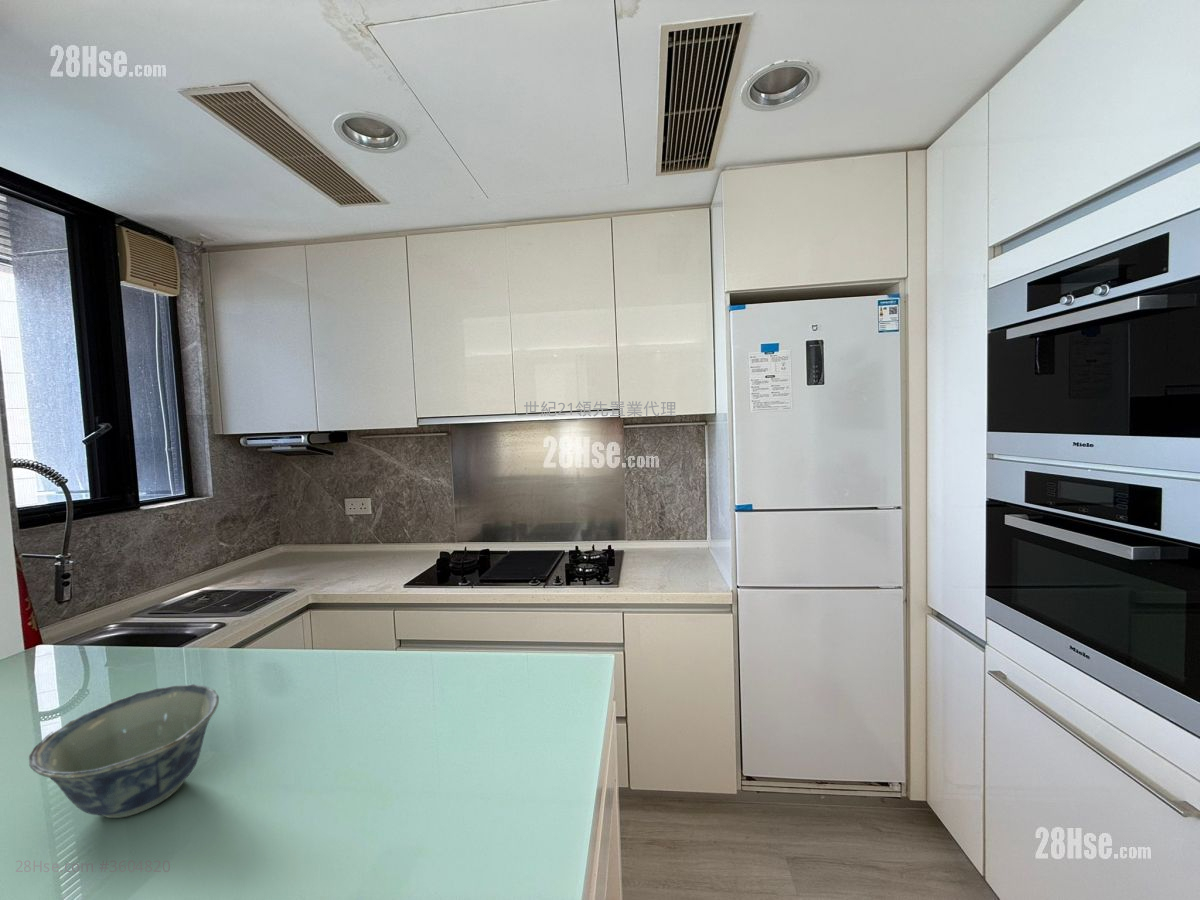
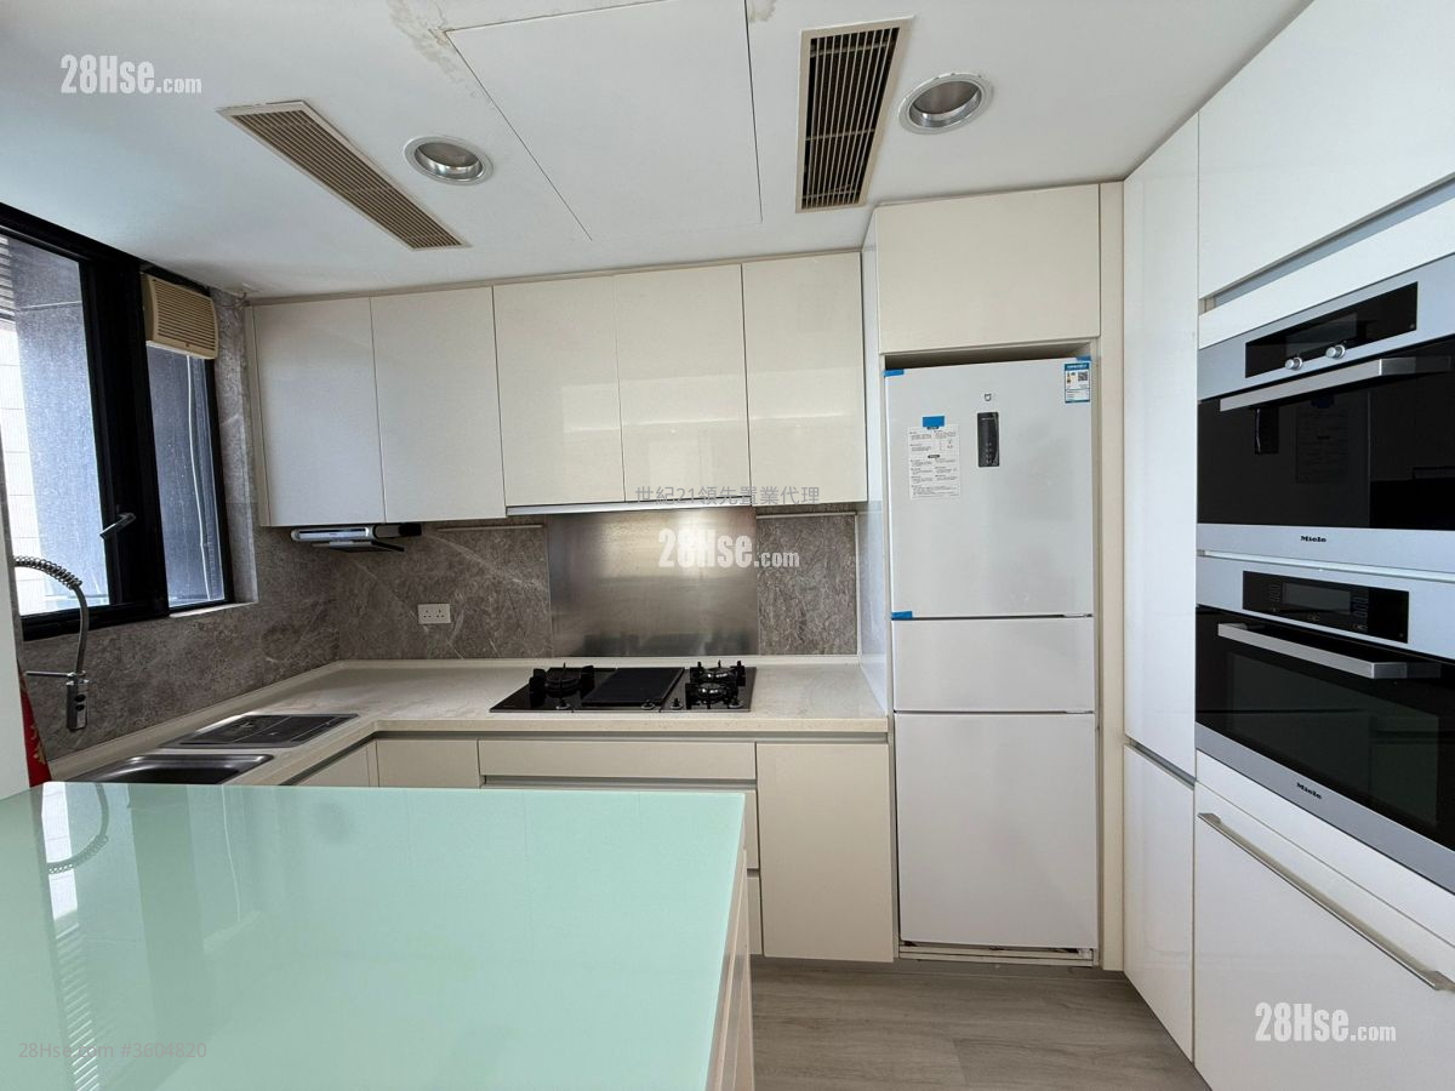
- bowl [28,683,220,819]
